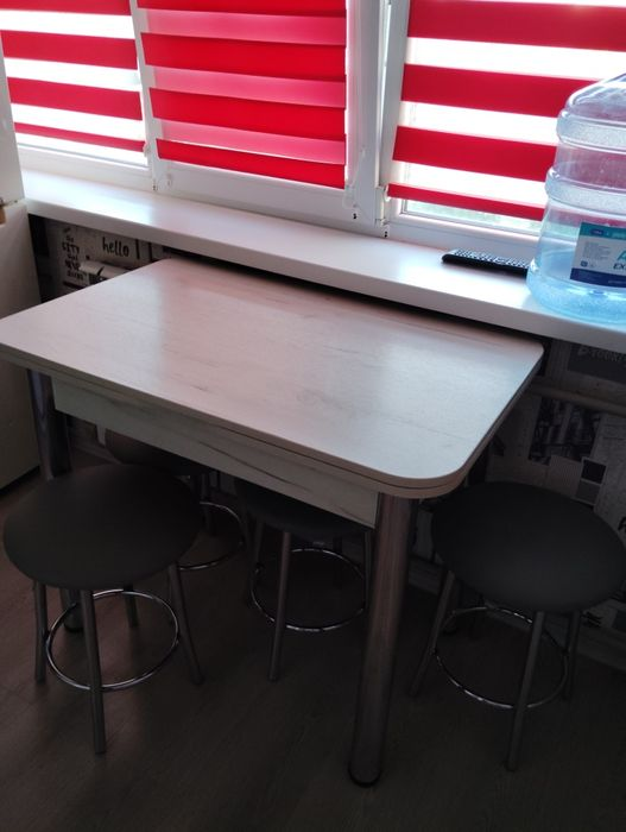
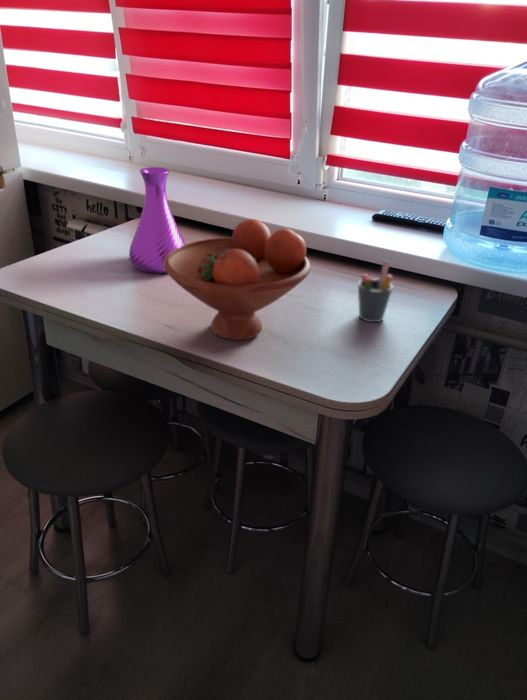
+ vase [128,166,186,274]
+ pen holder [357,260,394,323]
+ fruit bowl [164,218,312,341]
